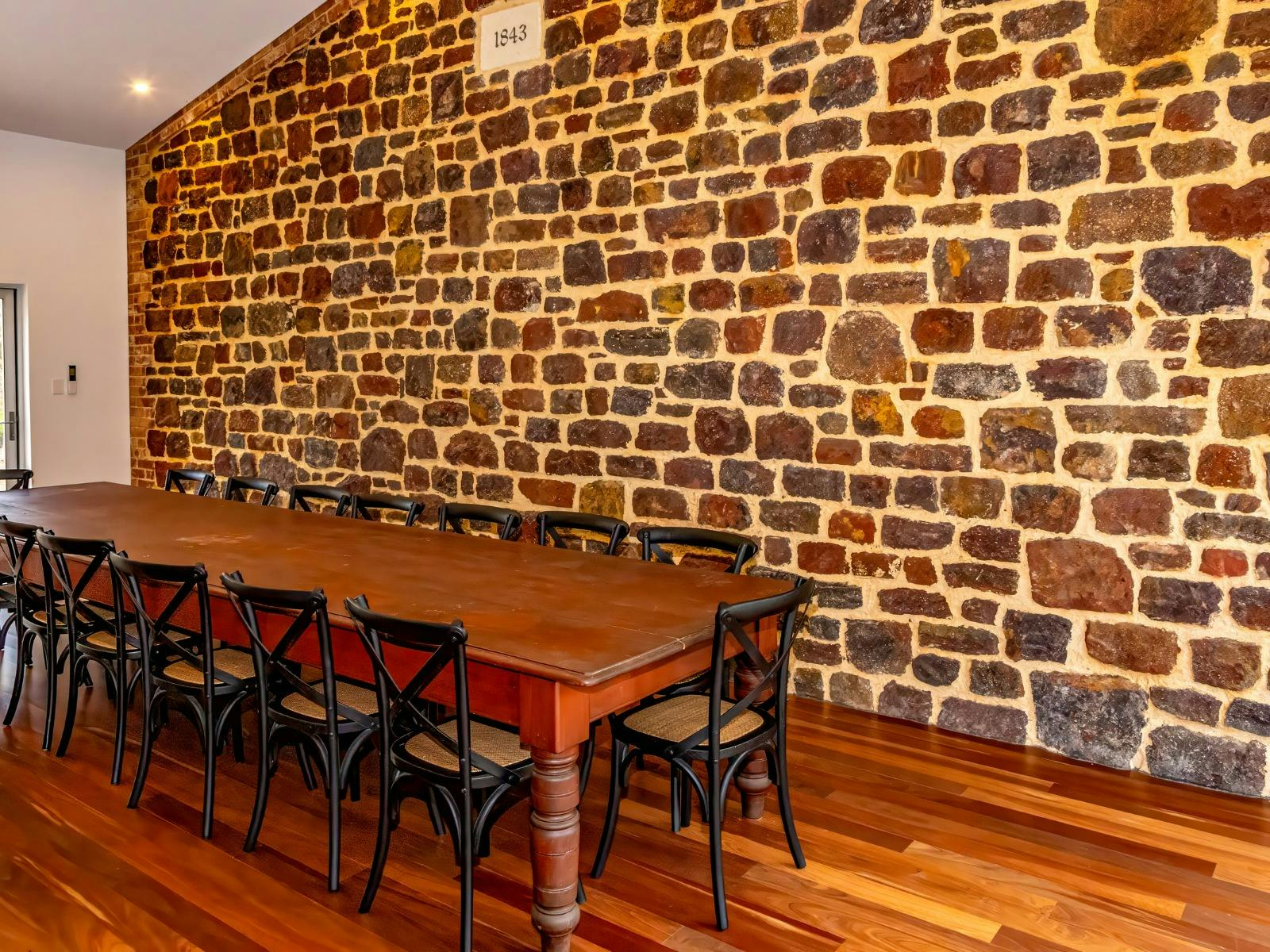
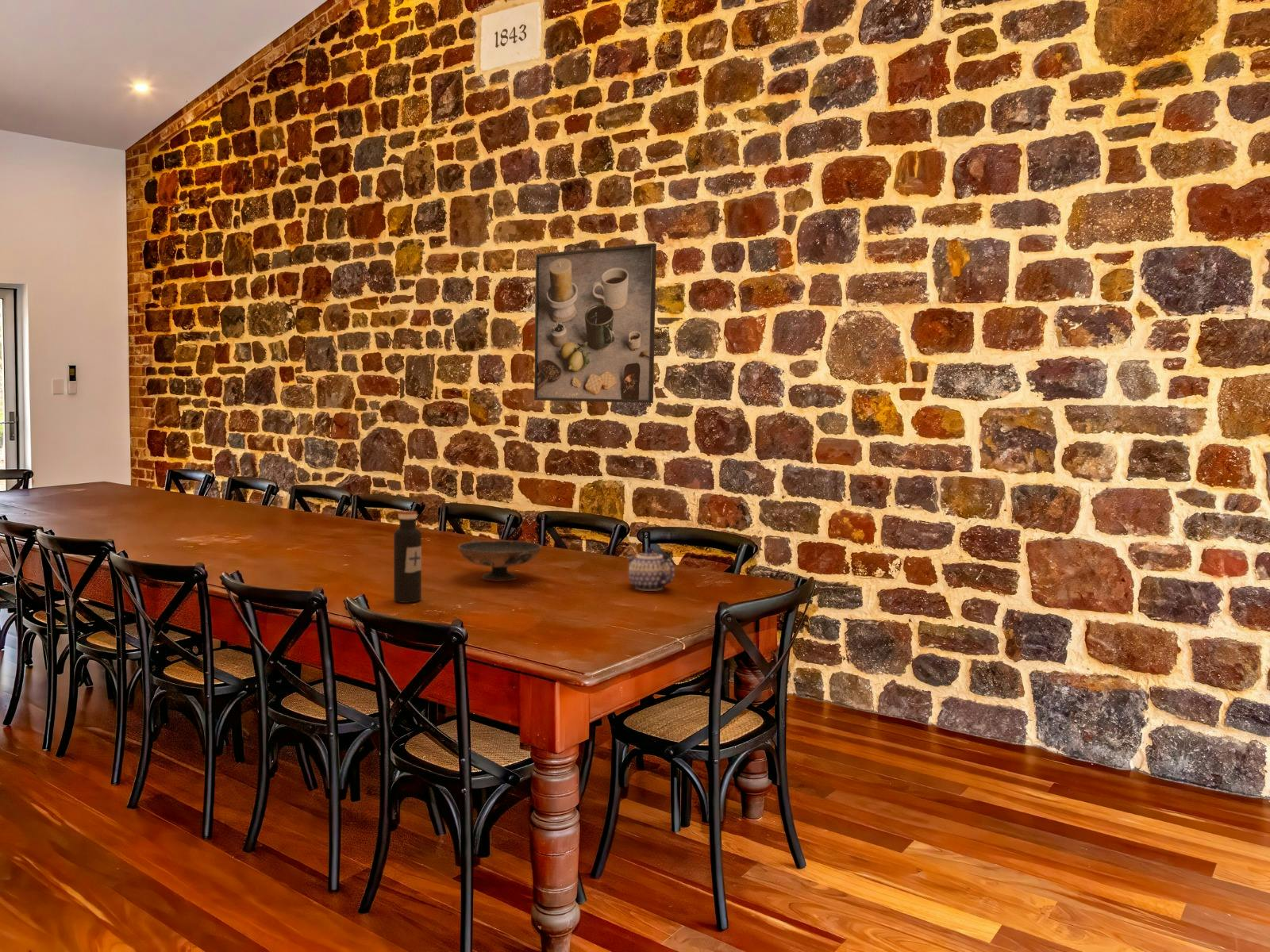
+ teapot [625,547,675,592]
+ decorative bowl [457,538,543,582]
+ water bottle [393,510,422,604]
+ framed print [533,243,657,404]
